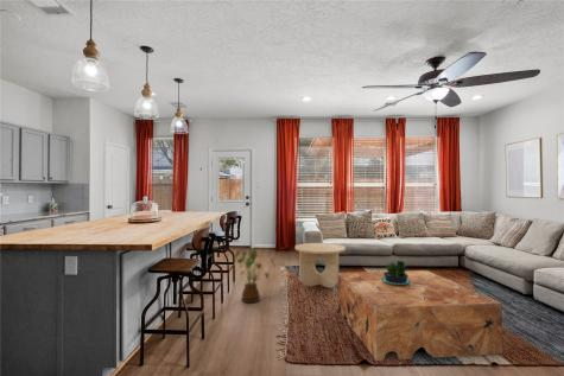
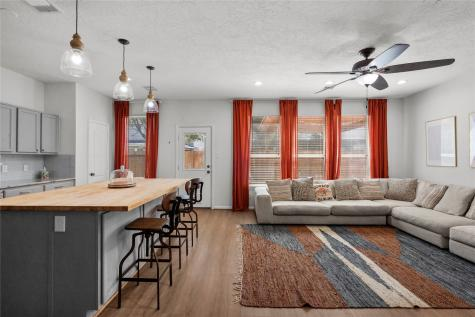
- potted plant [381,260,411,285]
- side table [294,242,347,288]
- house plant [233,247,277,304]
- coffee table [336,269,503,362]
